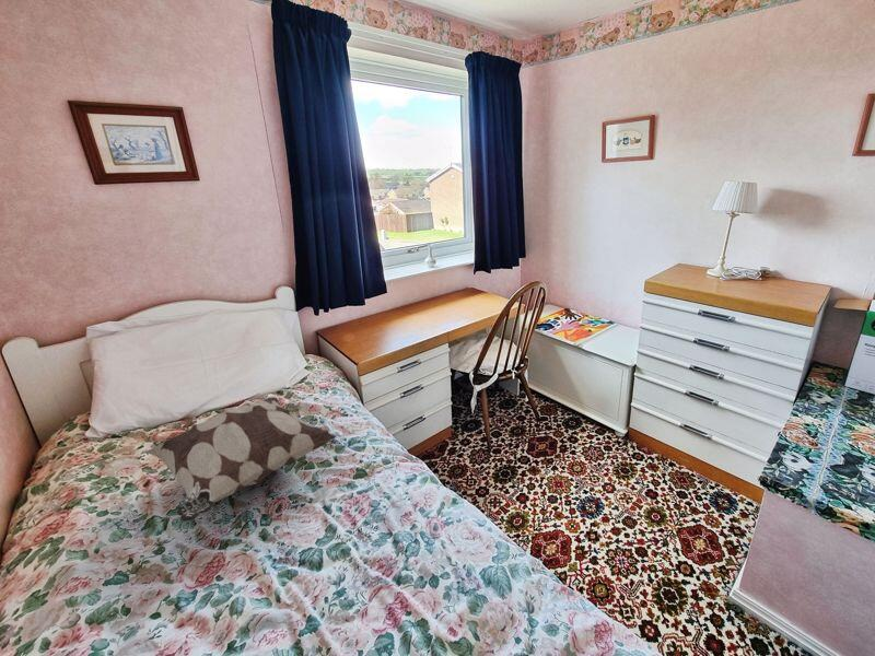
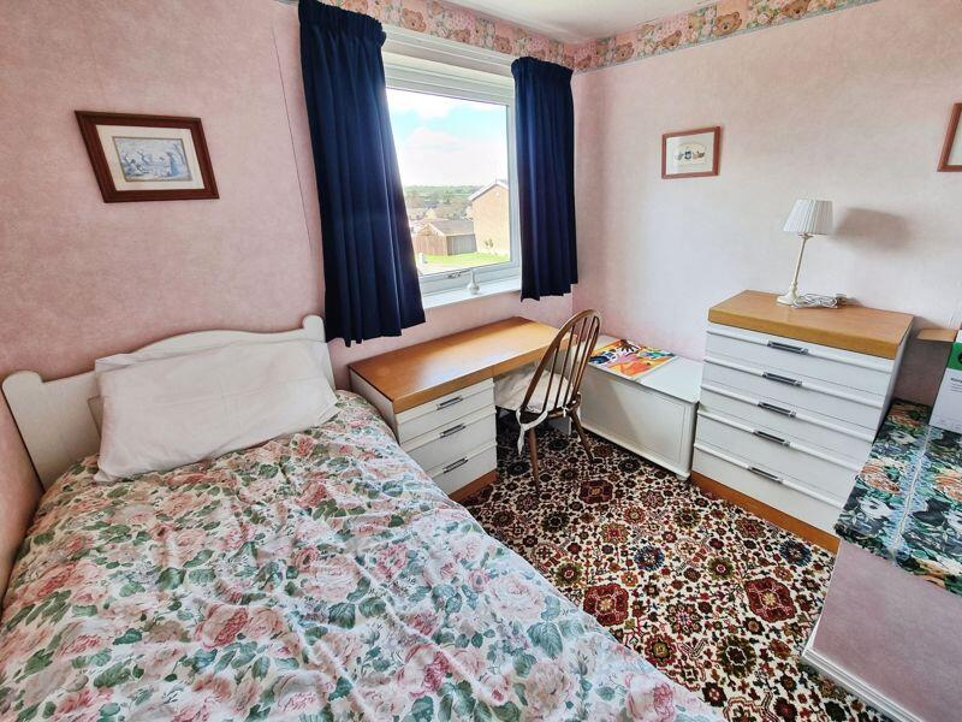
- decorative pillow [144,396,338,523]
